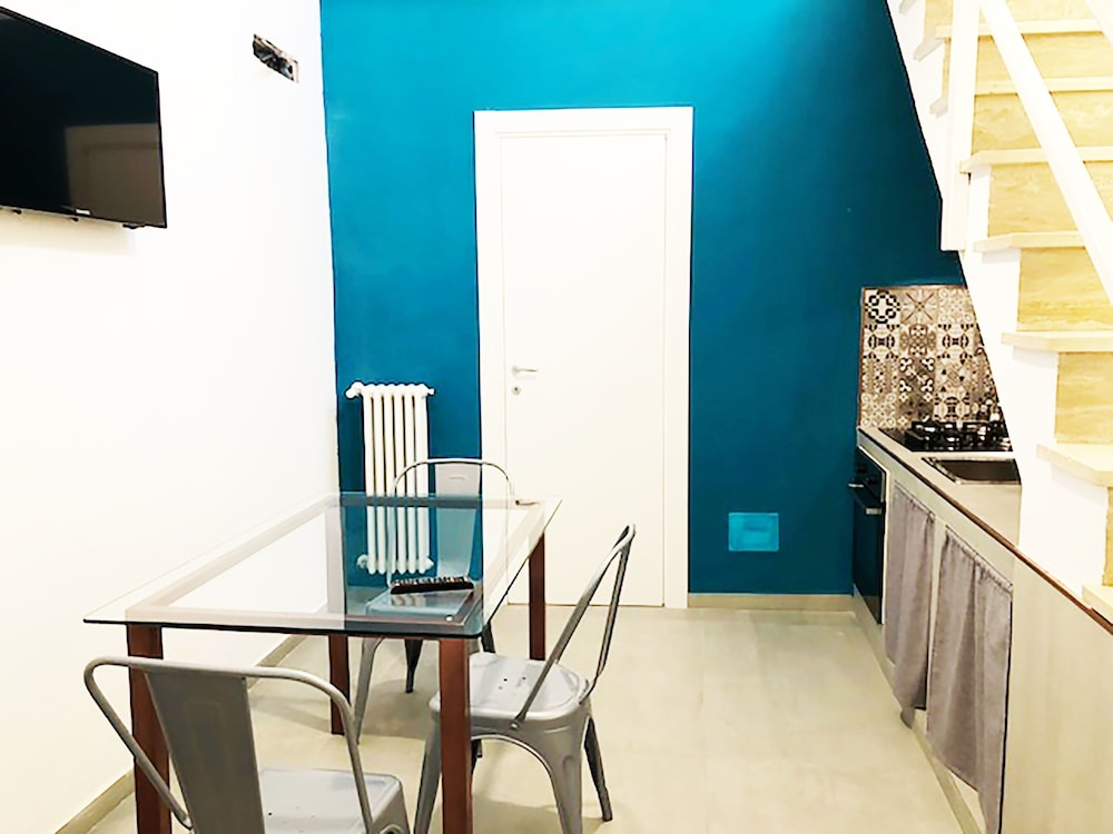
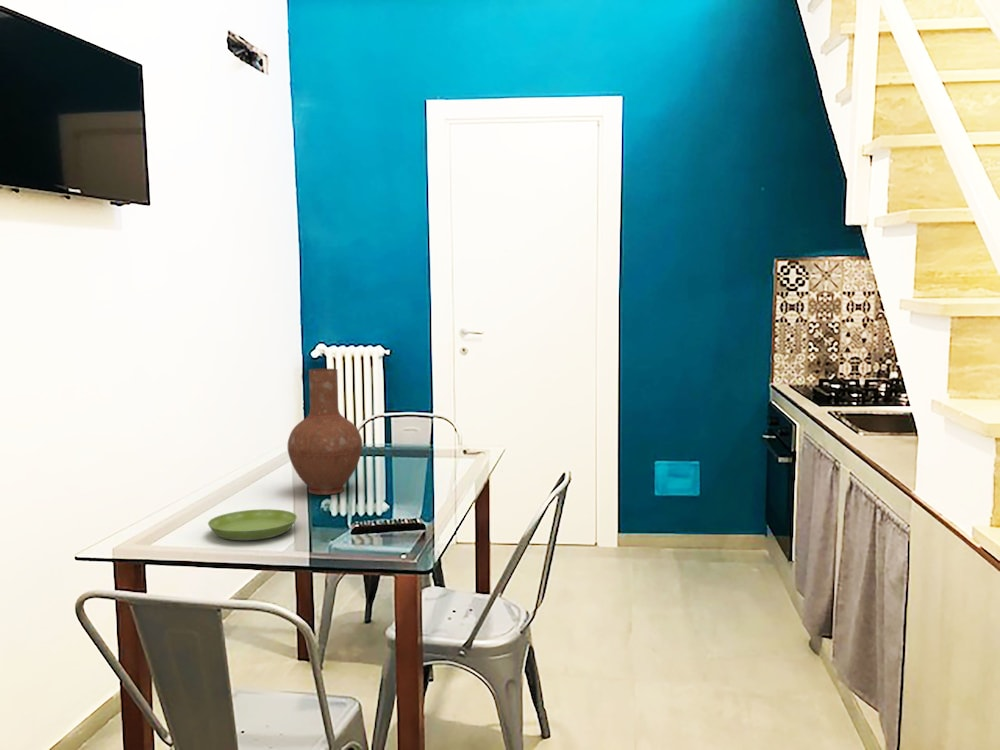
+ vase [287,368,363,496]
+ saucer [207,508,298,541]
